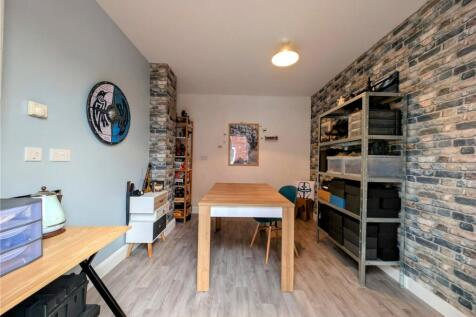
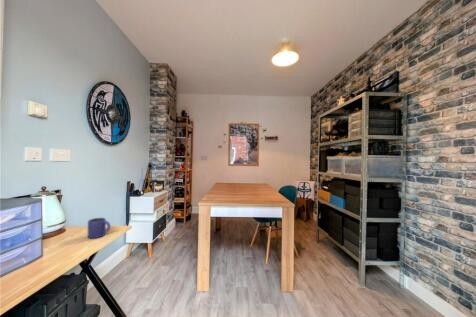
+ mug [87,217,111,239]
